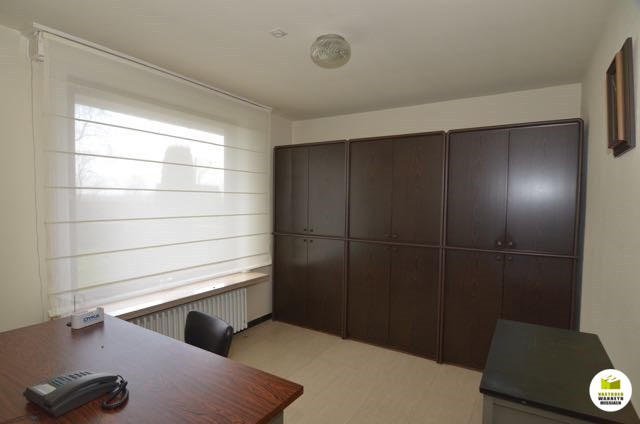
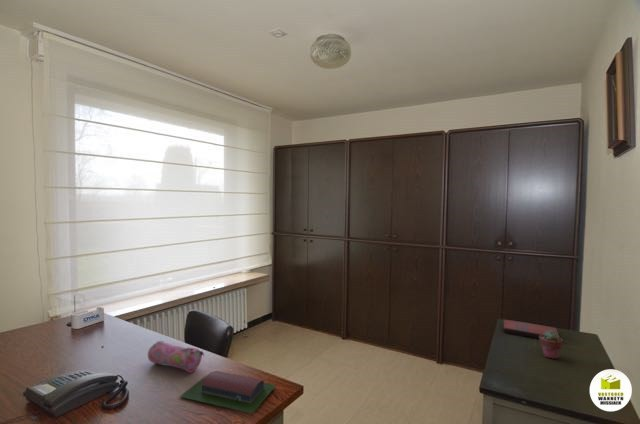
+ pencil case [147,340,205,374]
+ paperback book [502,319,560,339]
+ potted succulent [538,330,564,360]
+ architectural model [178,370,277,415]
